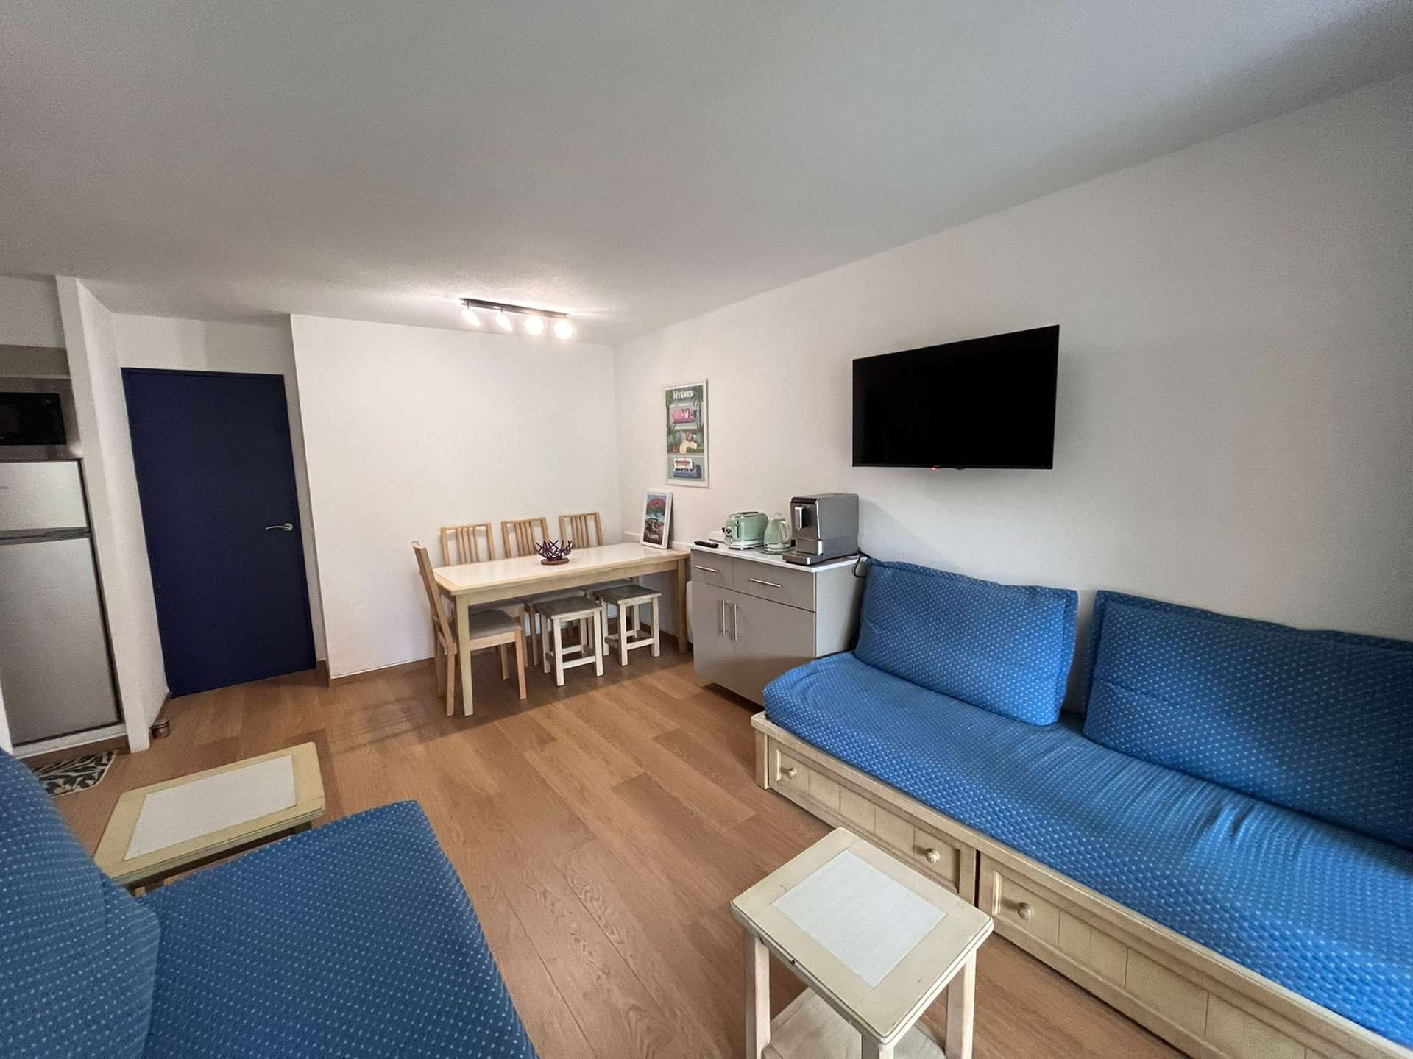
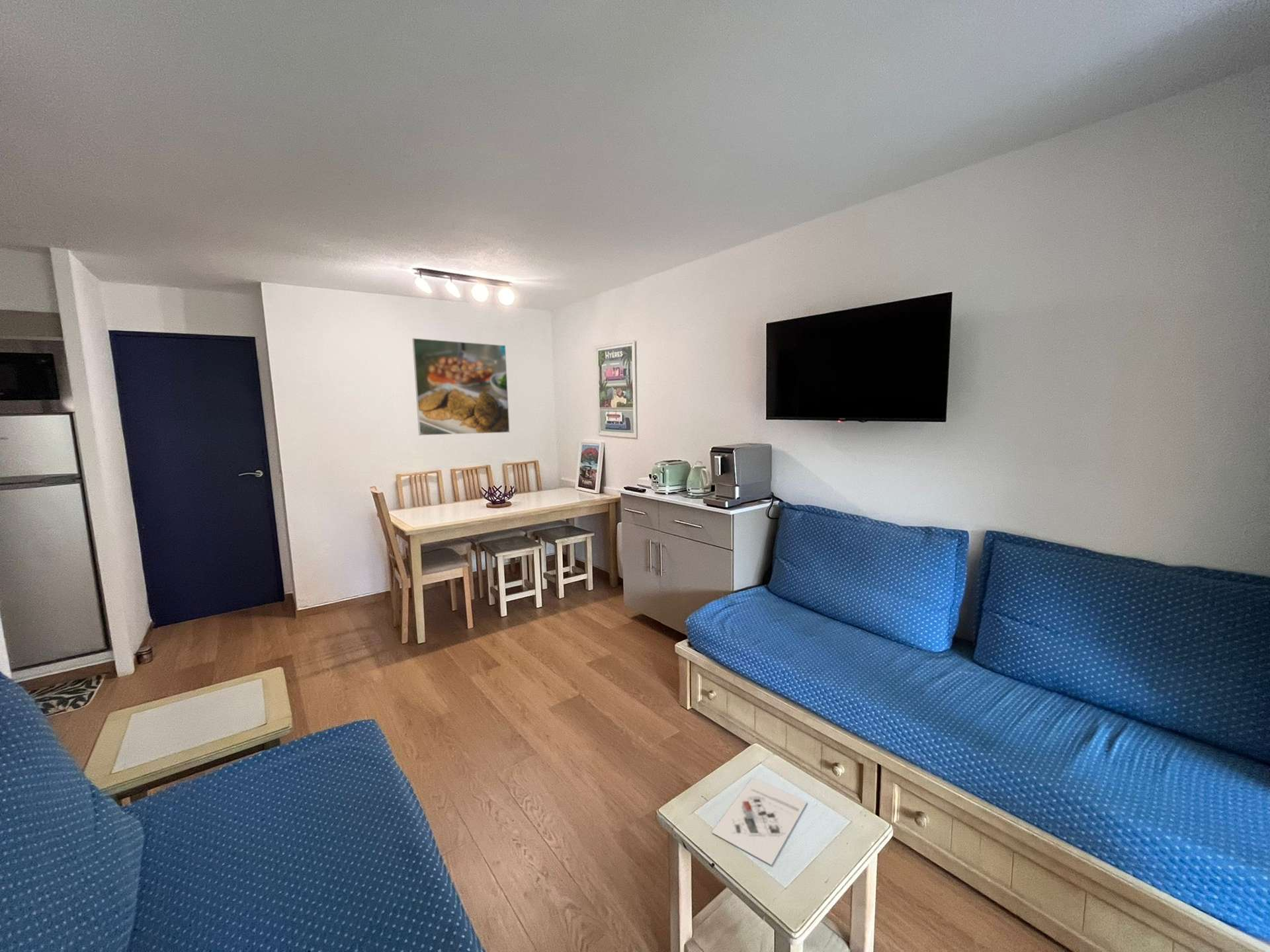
+ architectural model [710,777,808,866]
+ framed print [411,338,511,436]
